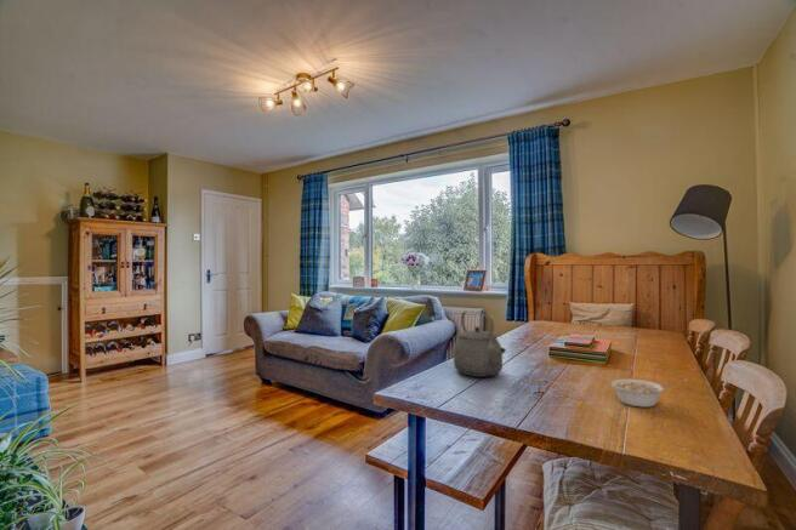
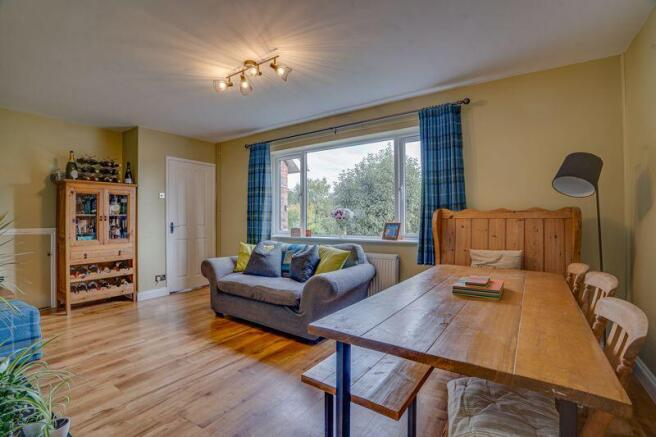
- legume [610,378,676,409]
- tea kettle [453,310,507,378]
